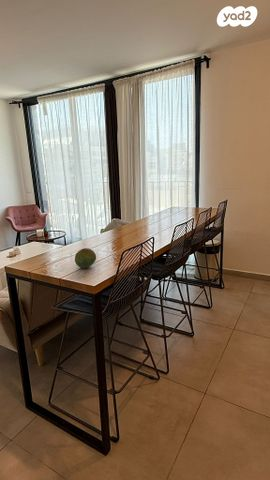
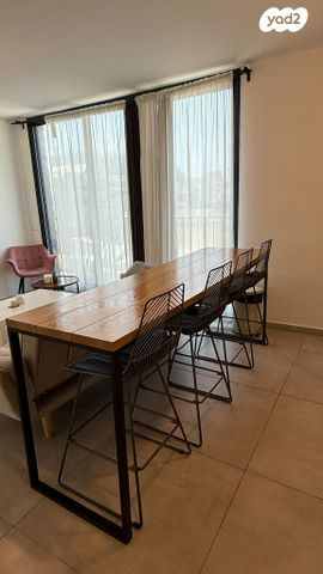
- fruit [74,247,97,269]
